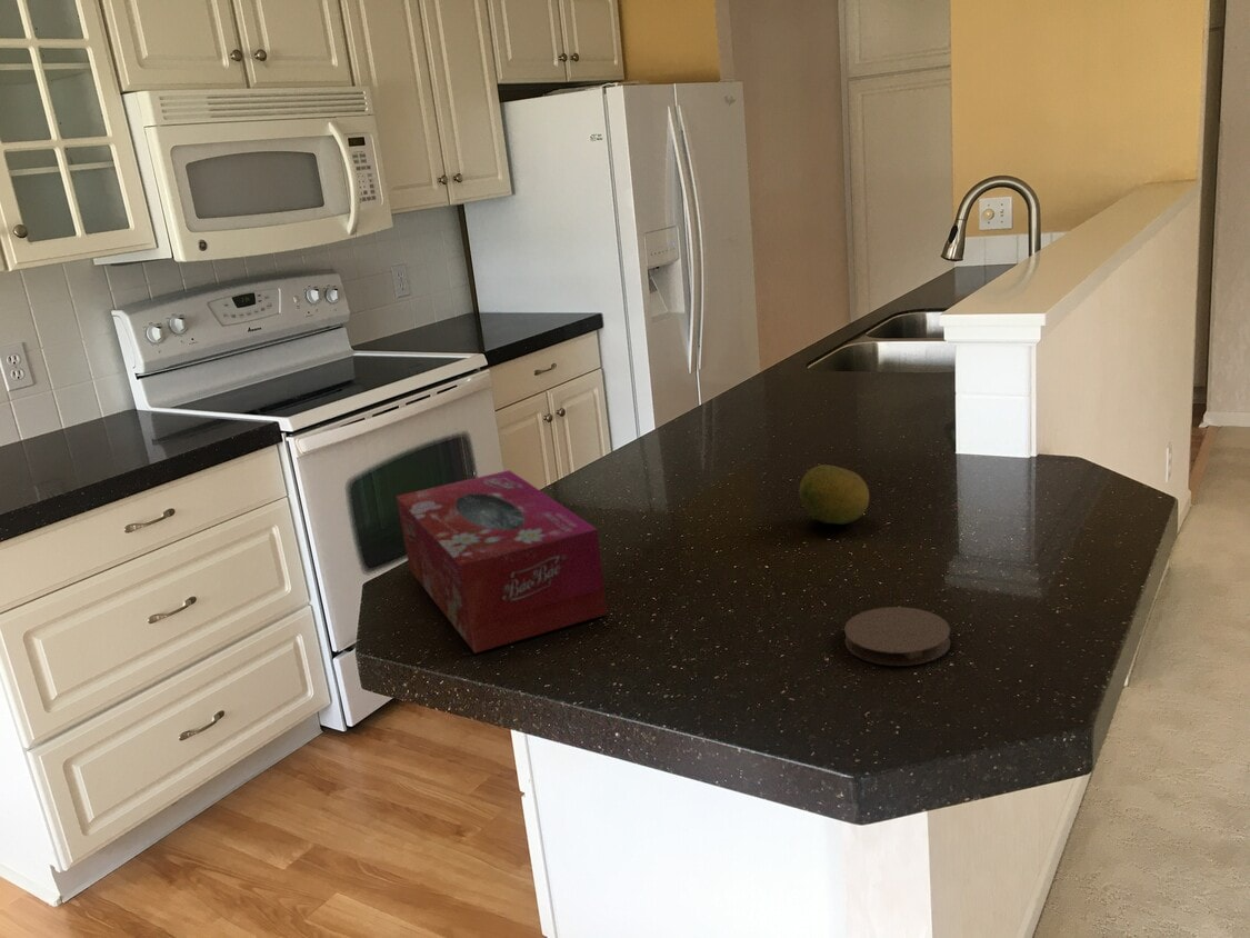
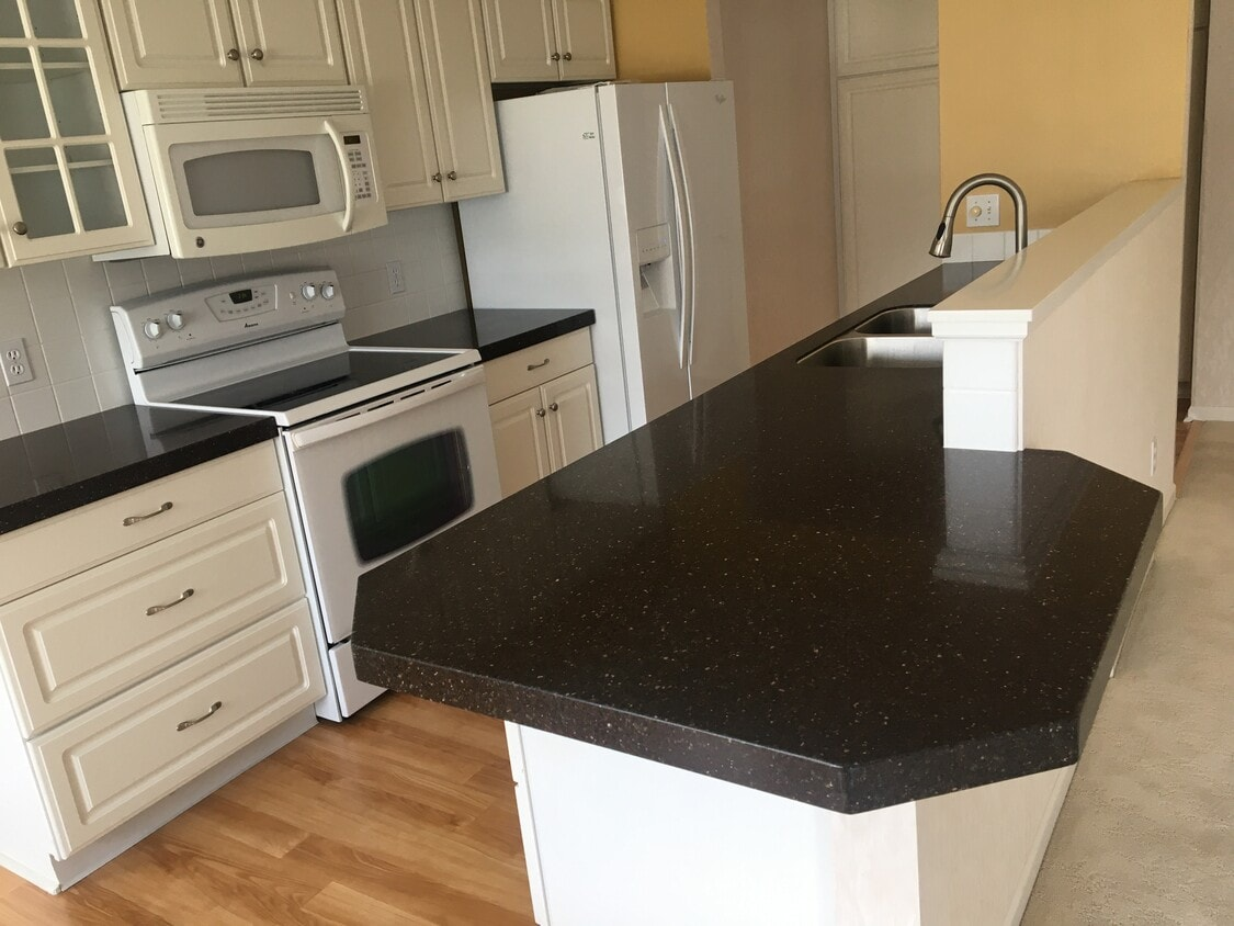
- coaster [843,606,951,667]
- fruit [798,463,870,526]
- tissue box [396,469,609,655]
